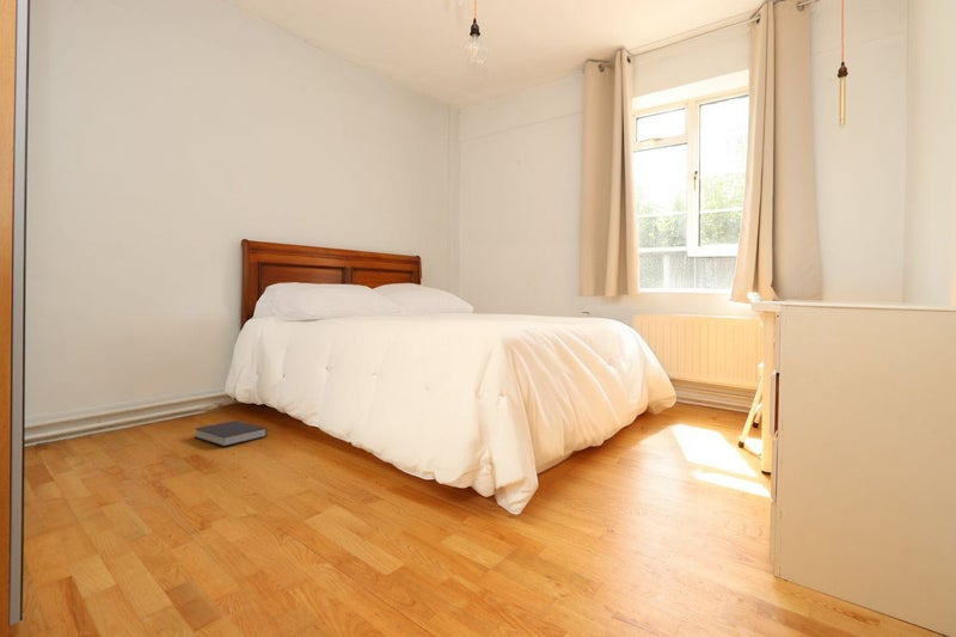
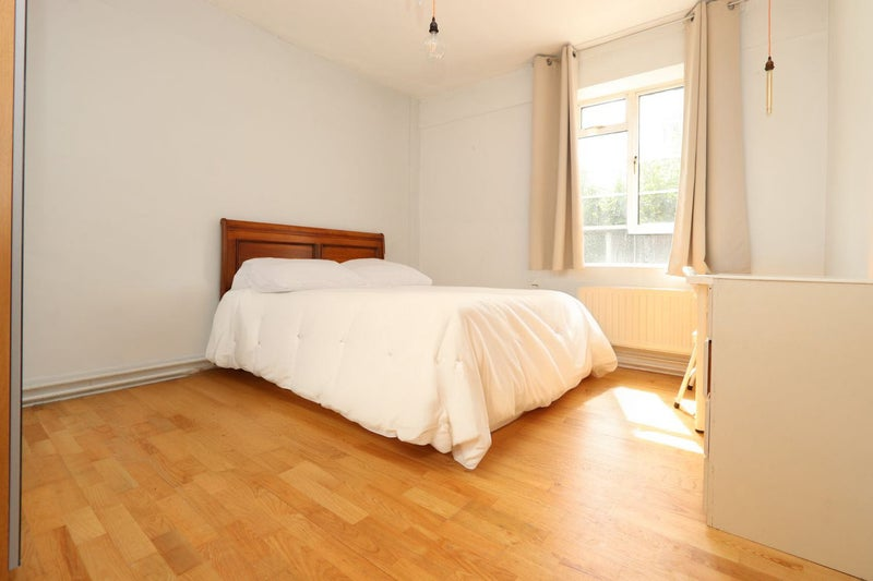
- book [194,419,269,447]
